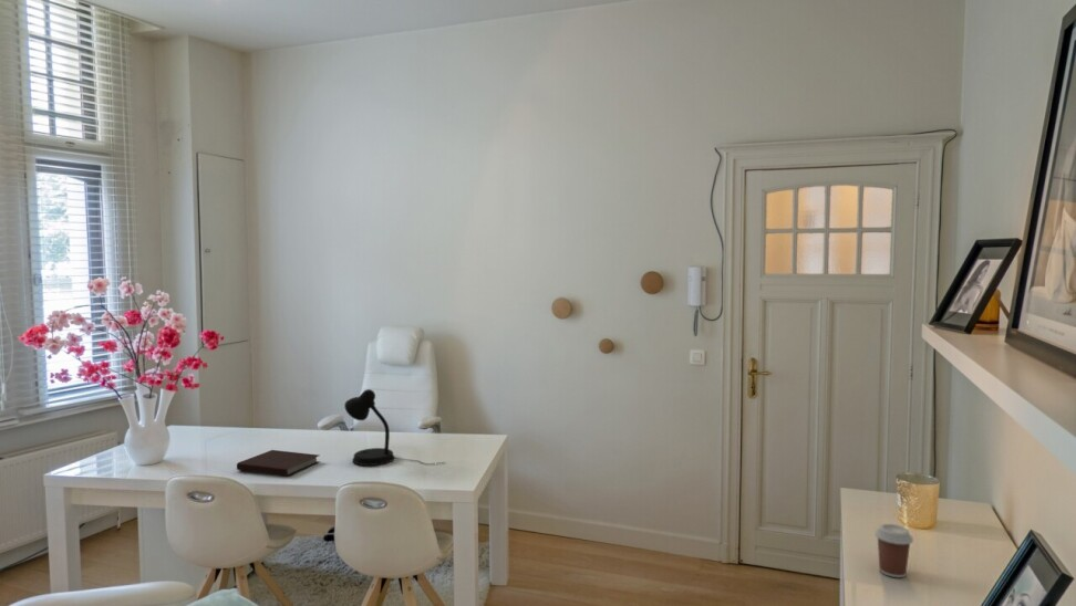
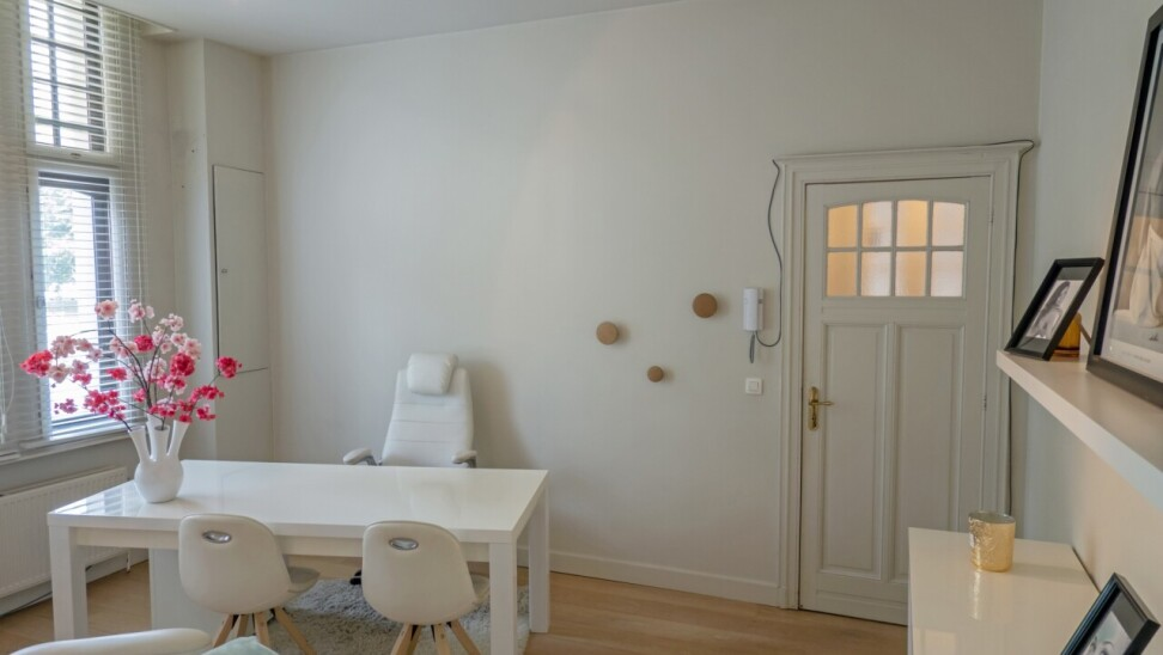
- notebook [236,449,321,477]
- desk lamp [343,388,446,467]
- coffee cup [873,523,914,578]
